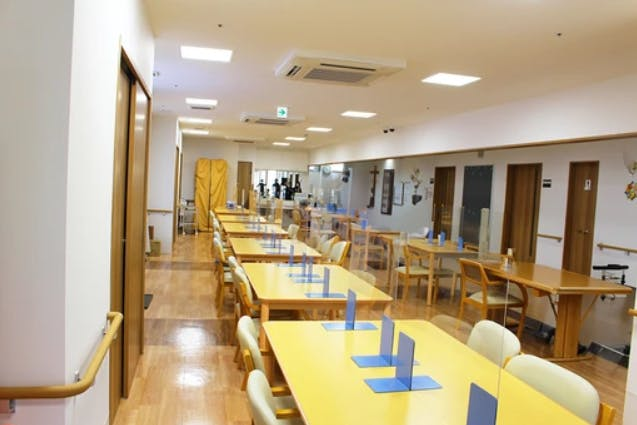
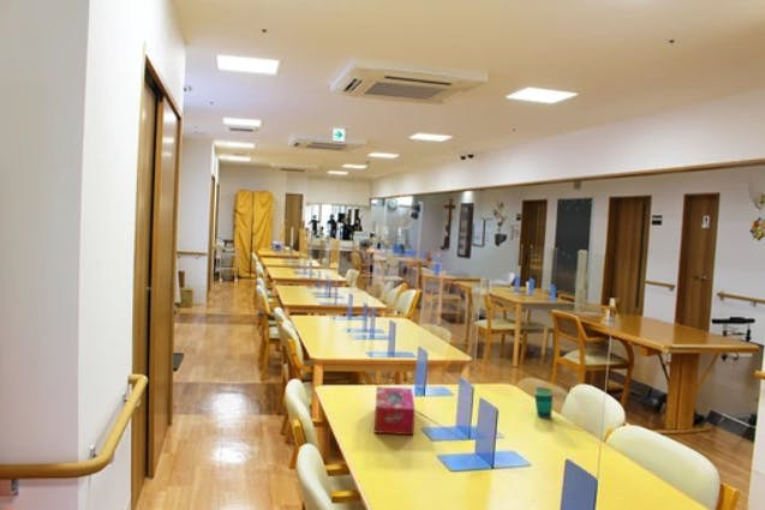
+ tissue box [372,385,417,436]
+ cup [533,386,555,420]
